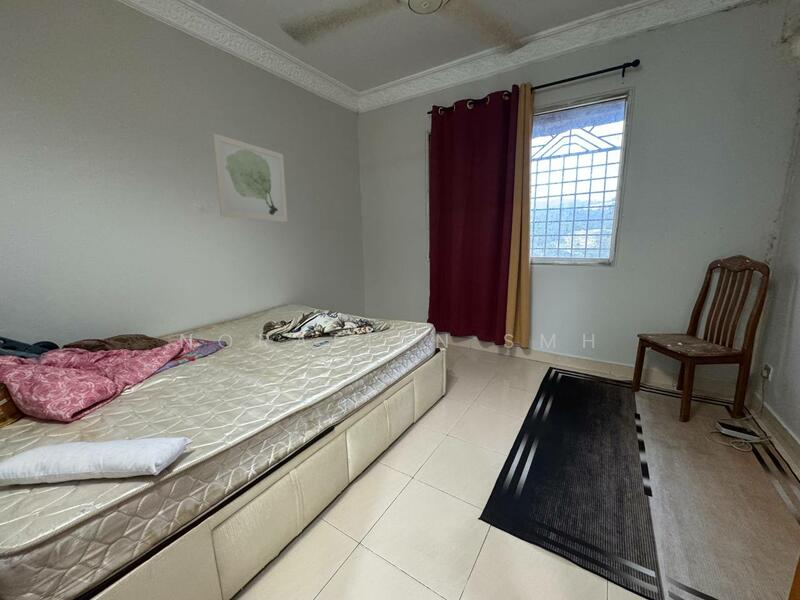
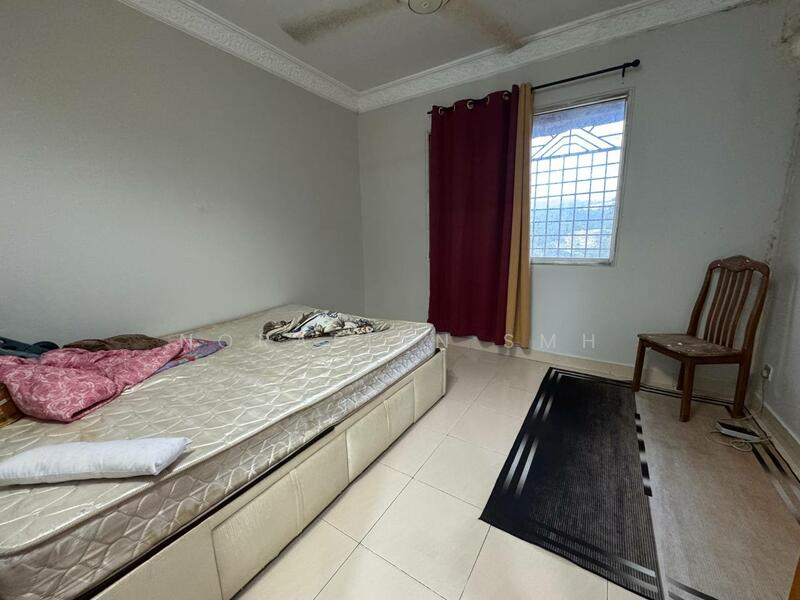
- wall art [212,133,288,223]
